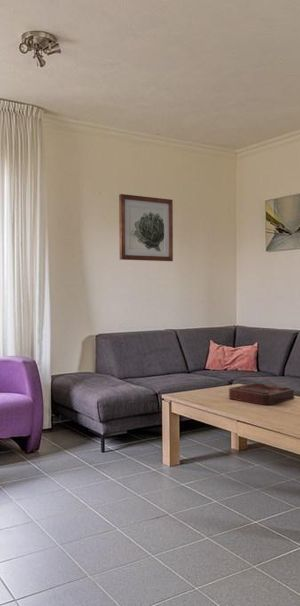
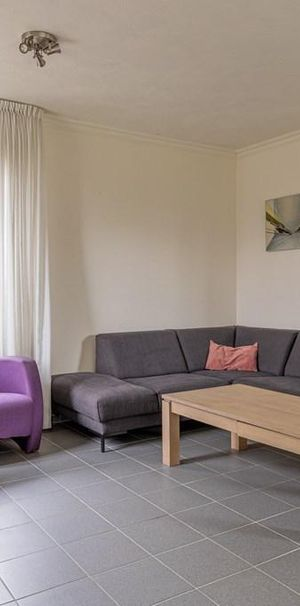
- wall art [118,193,174,262]
- decorative tray [228,382,295,406]
